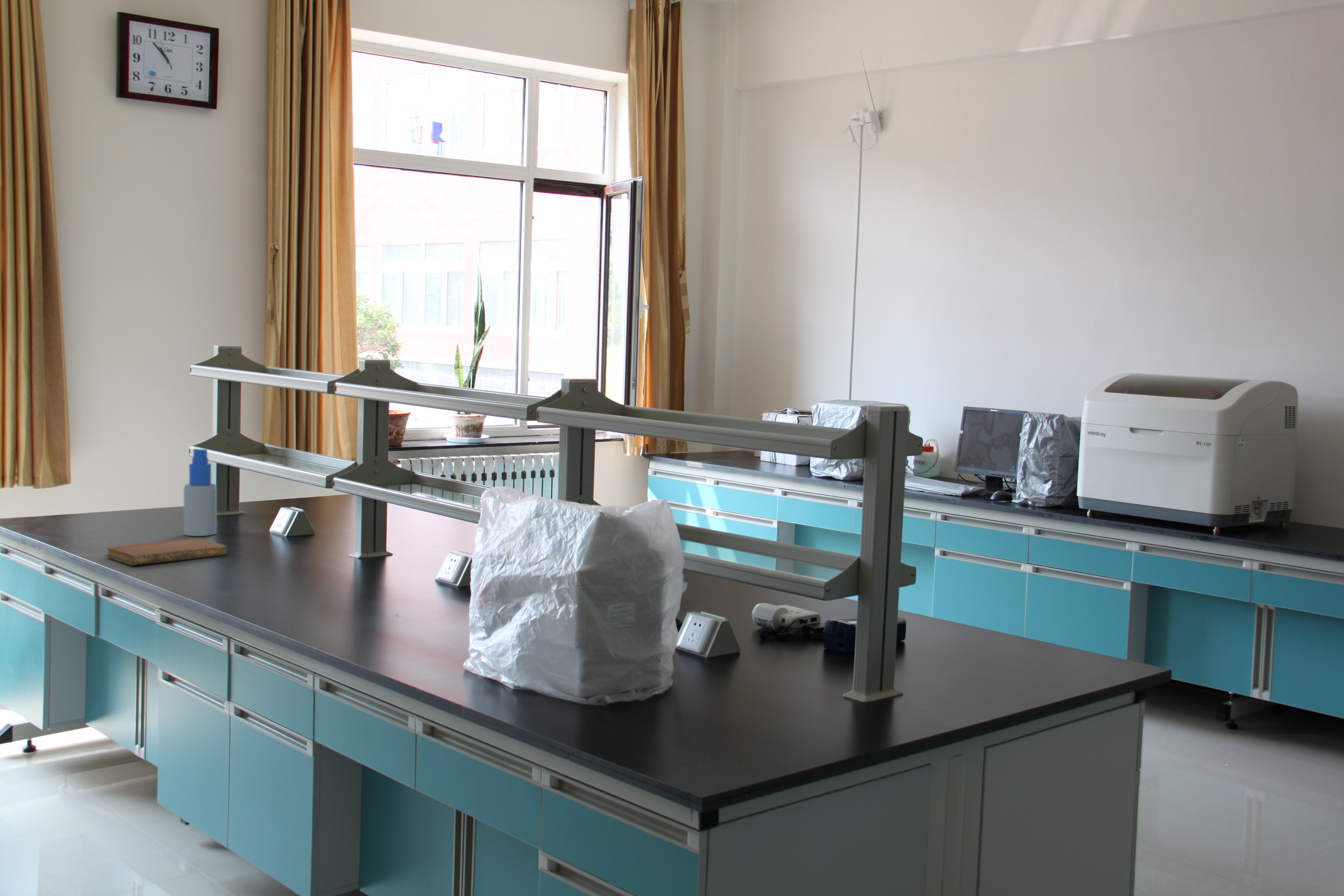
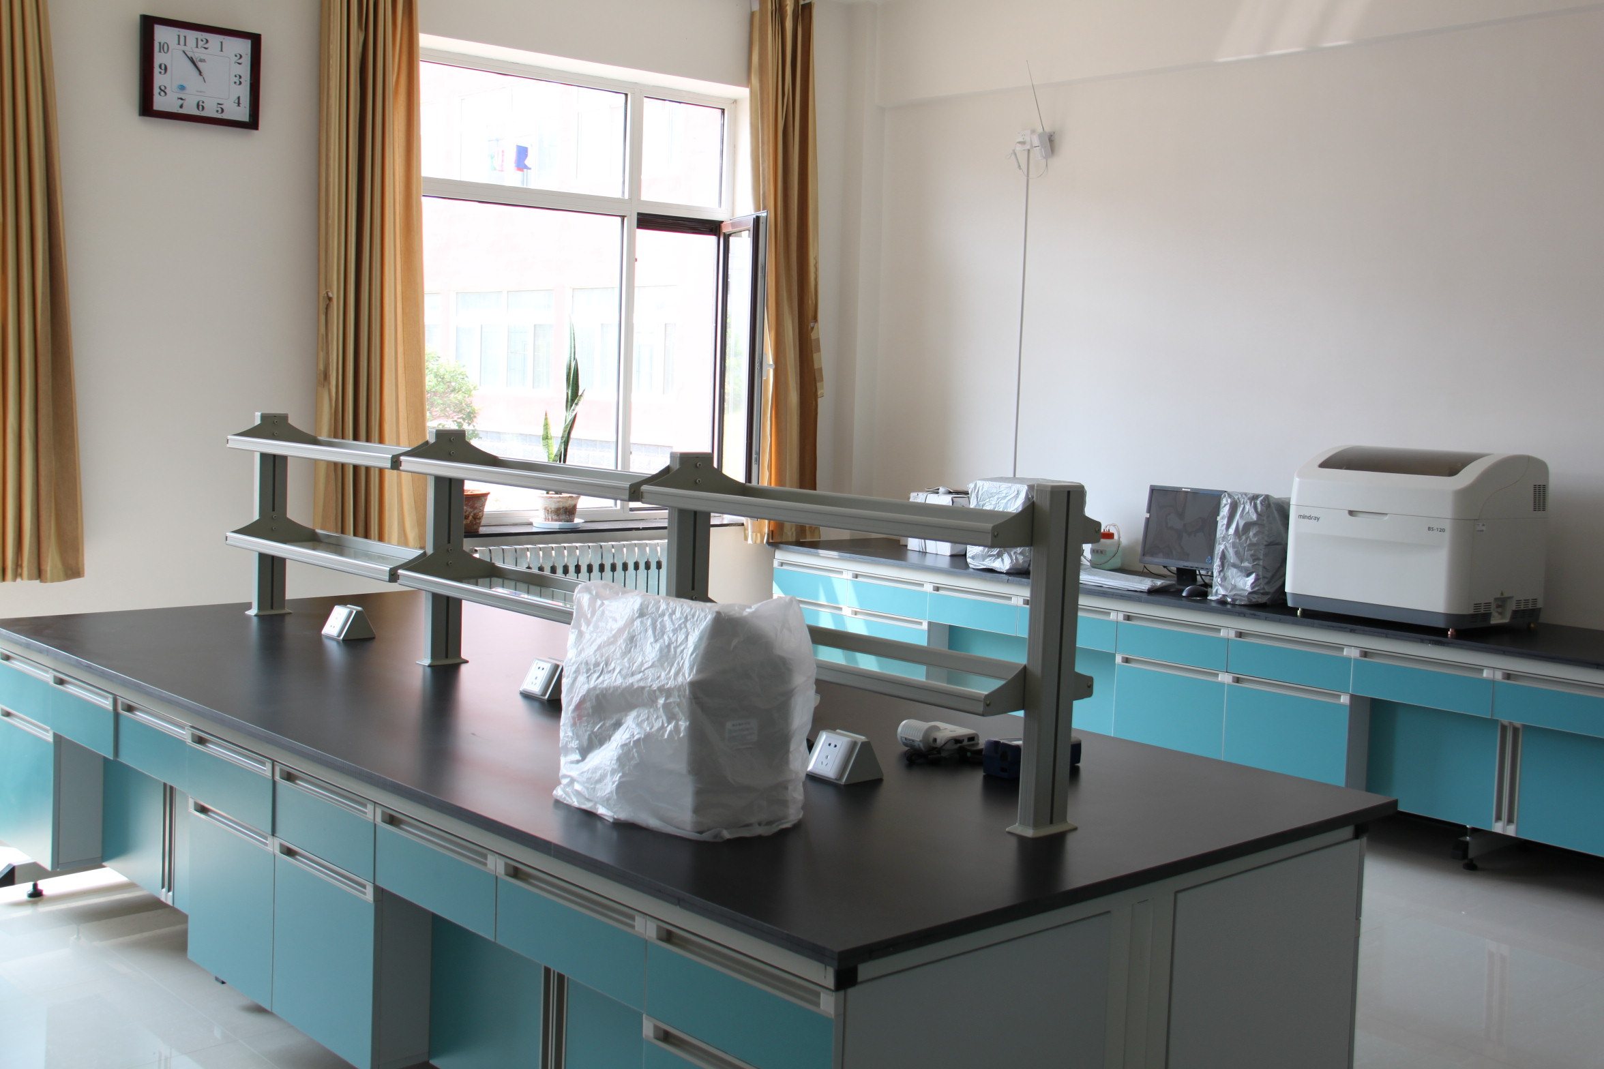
- spray bottle [183,448,217,537]
- notebook [105,538,228,566]
